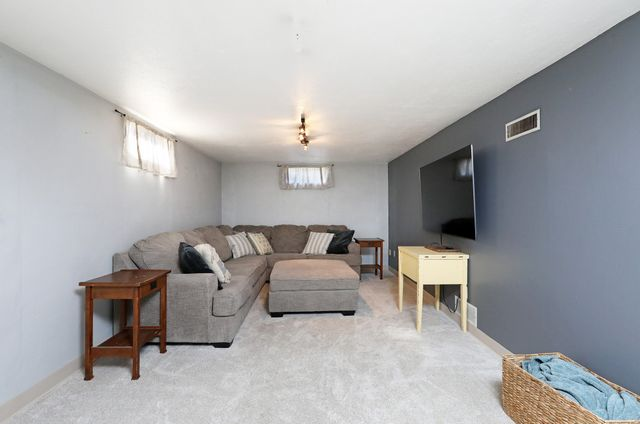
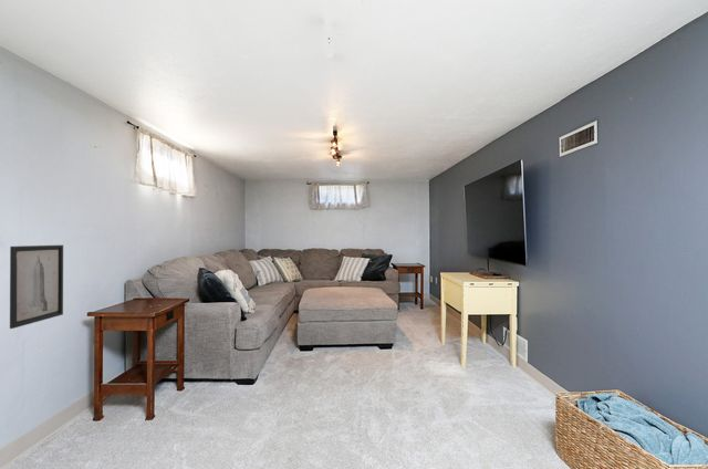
+ wall art [9,244,64,330]
